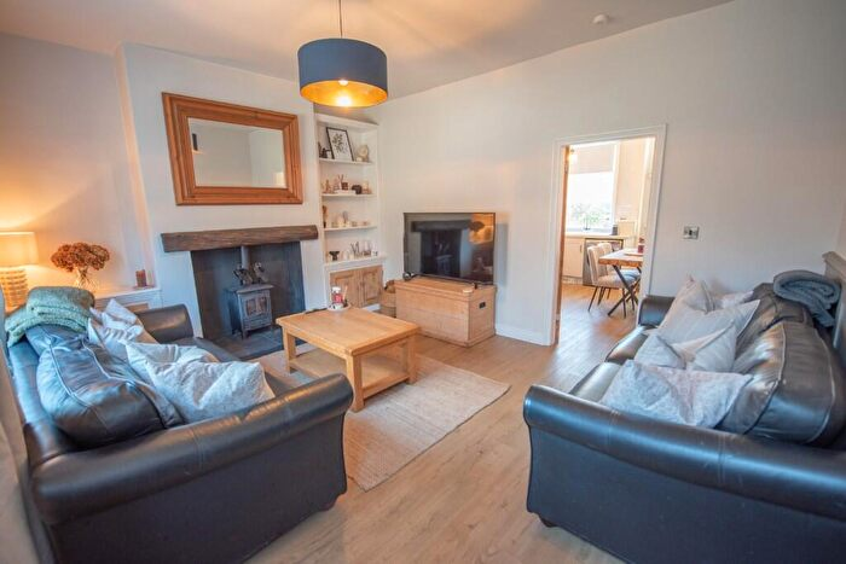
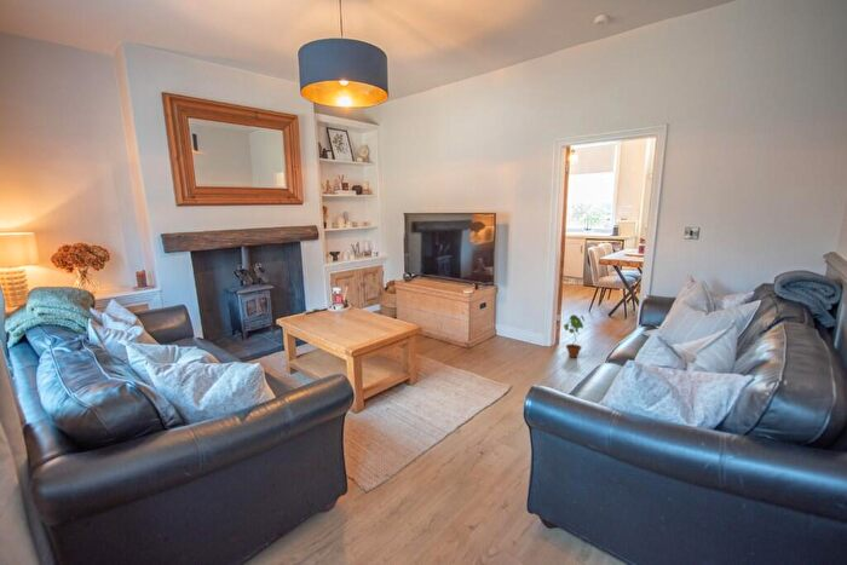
+ potted plant [563,313,586,359]
